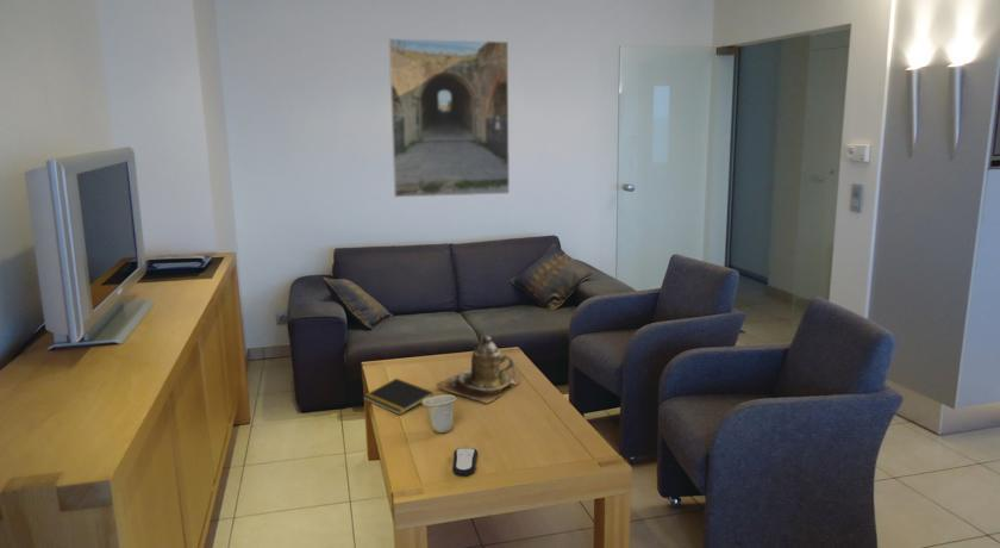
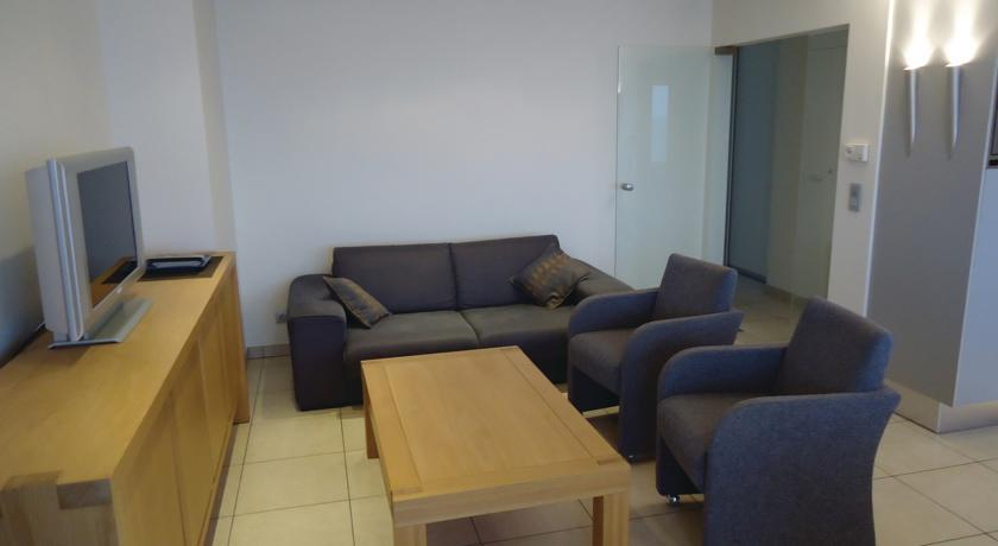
- teapot [435,335,520,405]
- remote control [451,447,479,477]
- notepad [362,378,435,416]
- cup [421,393,457,434]
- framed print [388,37,511,199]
